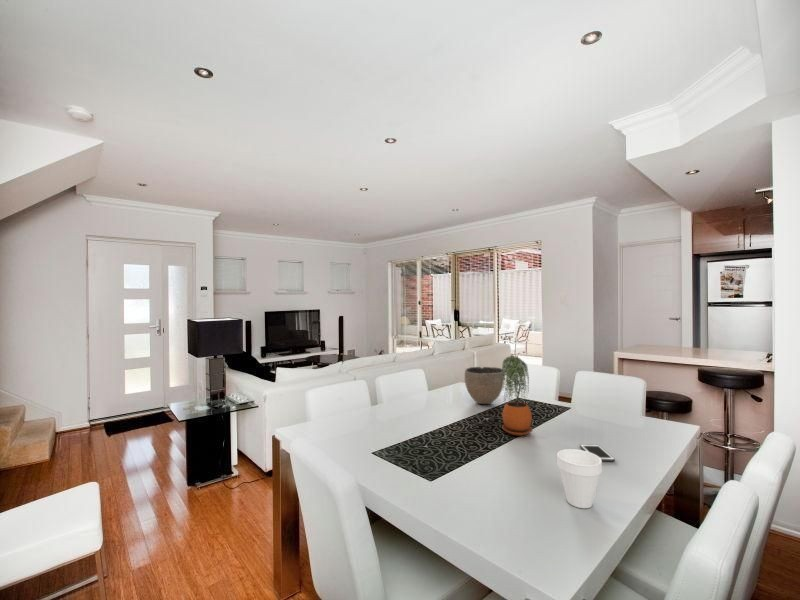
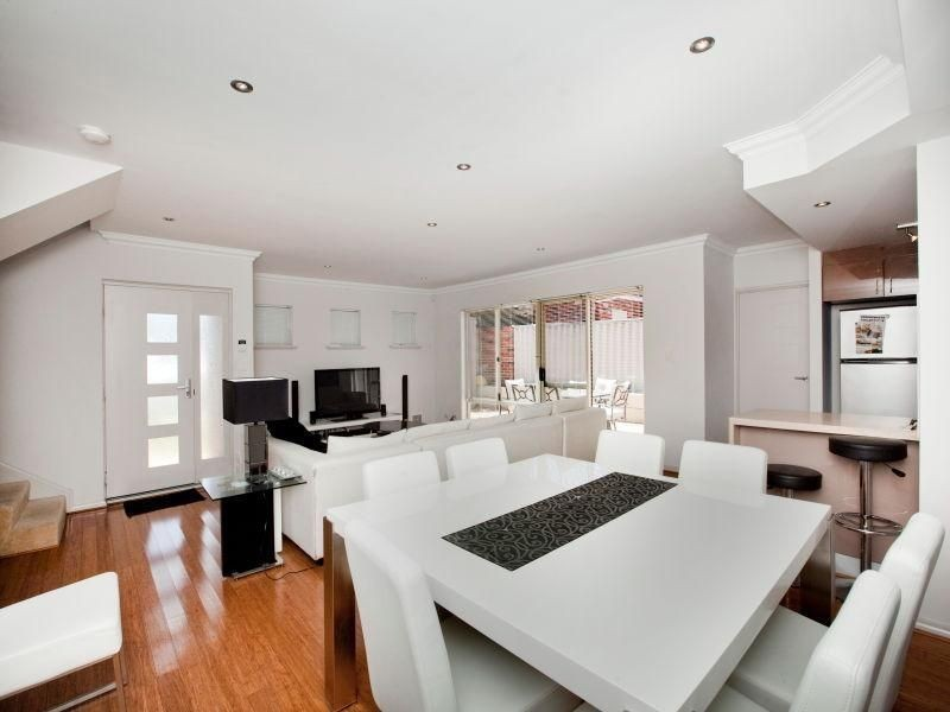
- cup [556,448,603,509]
- potted plant [501,355,534,437]
- bowl [464,366,504,405]
- cell phone [579,443,616,463]
